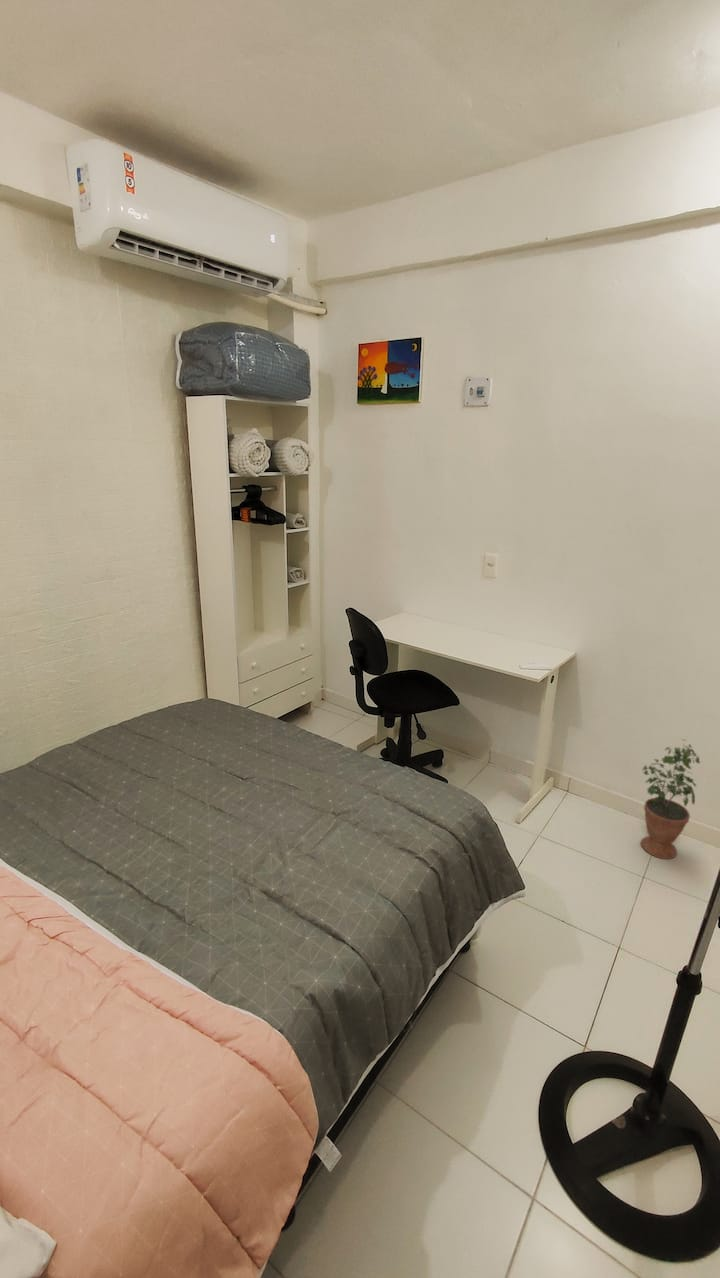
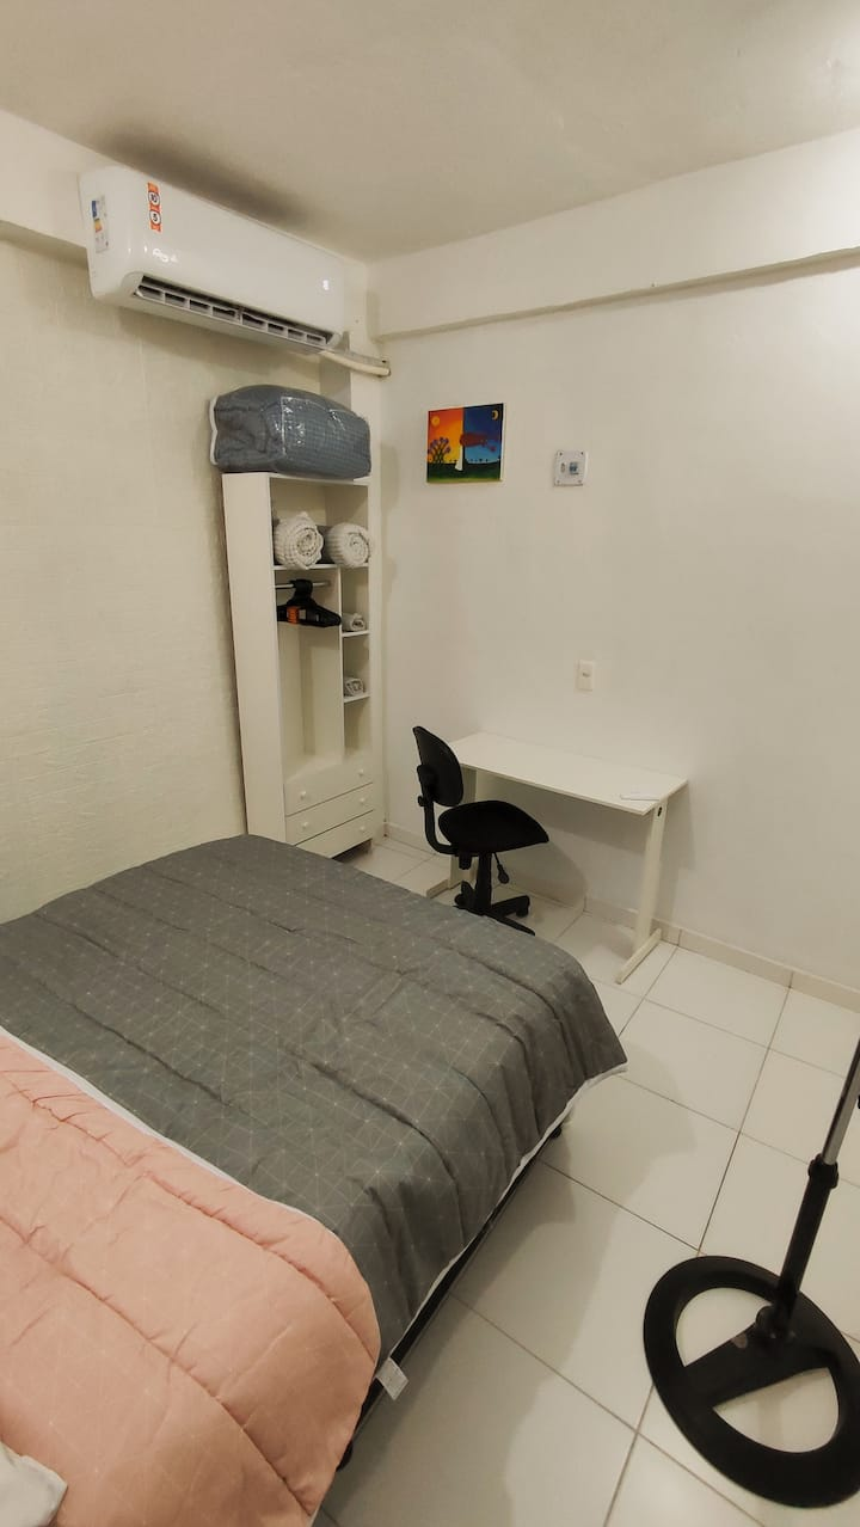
- potted plant [640,738,701,860]
